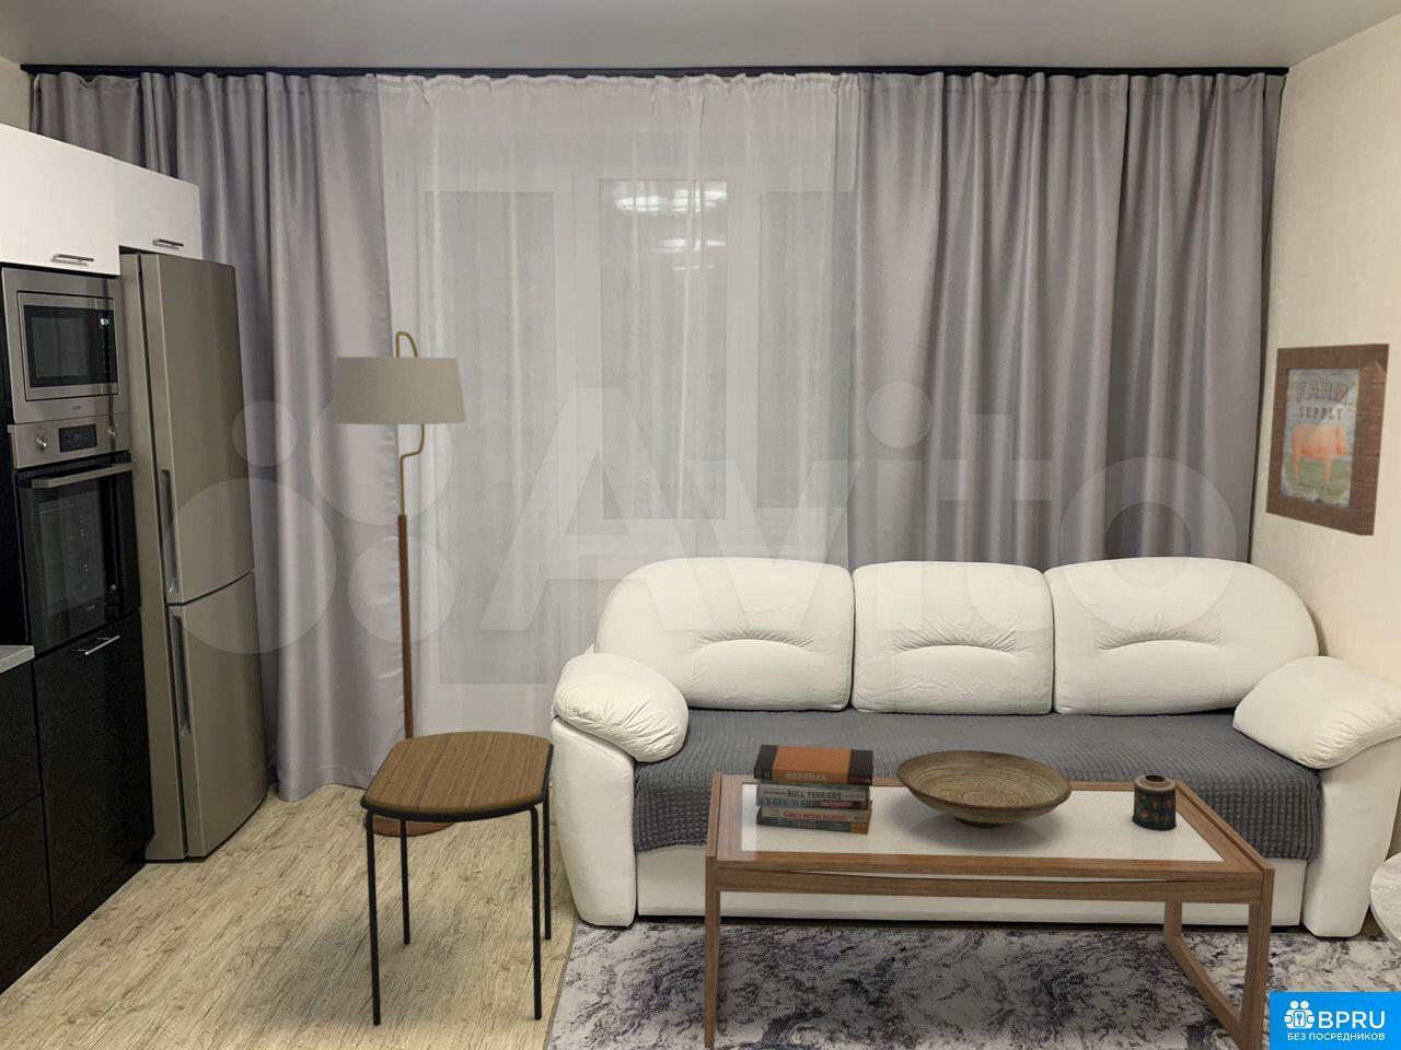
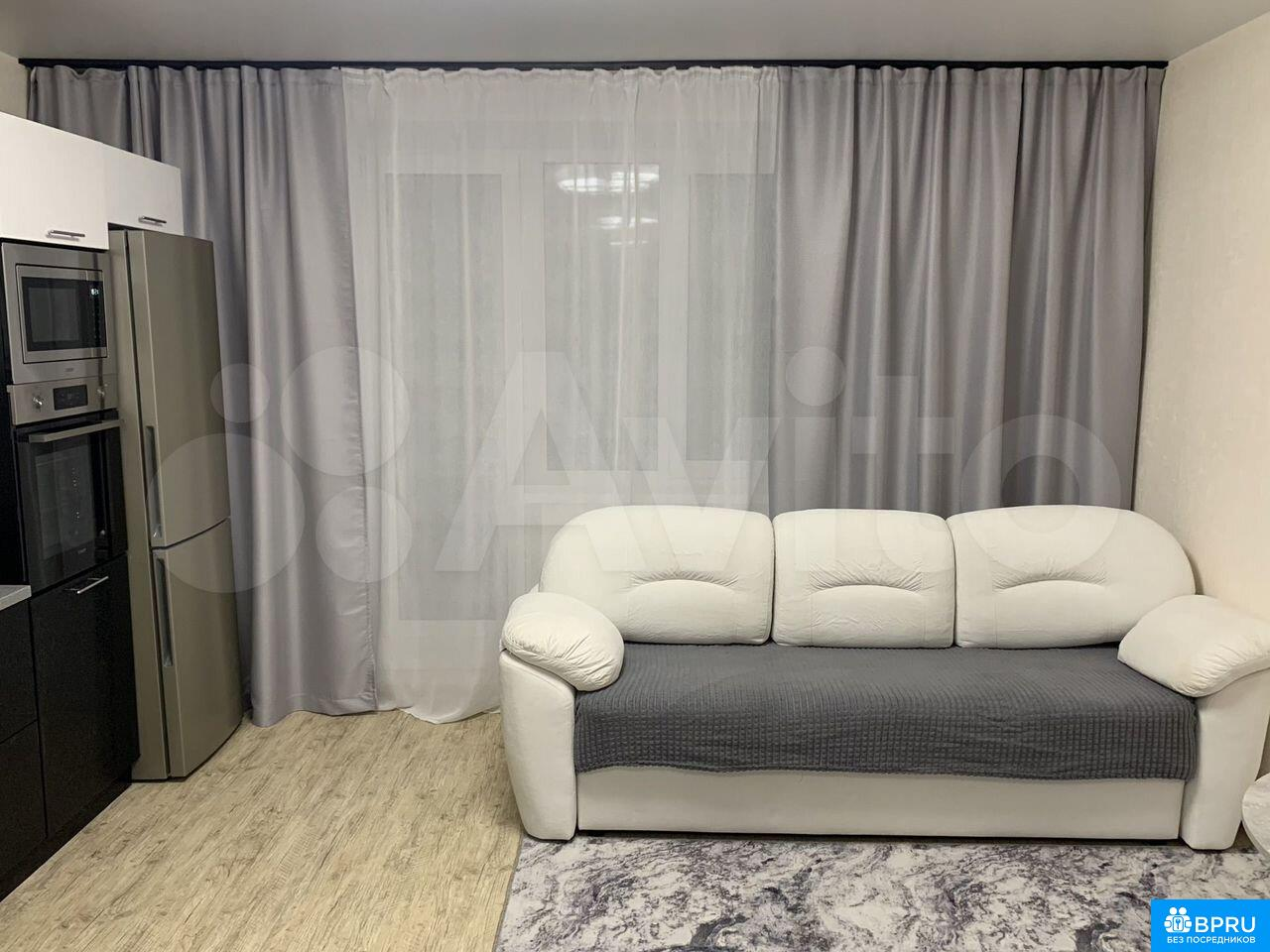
- coffee table [704,770,1276,1050]
- side table [359,729,555,1027]
- floor lamp [330,330,468,837]
- candle [1131,773,1177,832]
- wall art [1264,342,1391,537]
- book stack [753,743,875,835]
- decorative bowl [896,749,1071,829]
